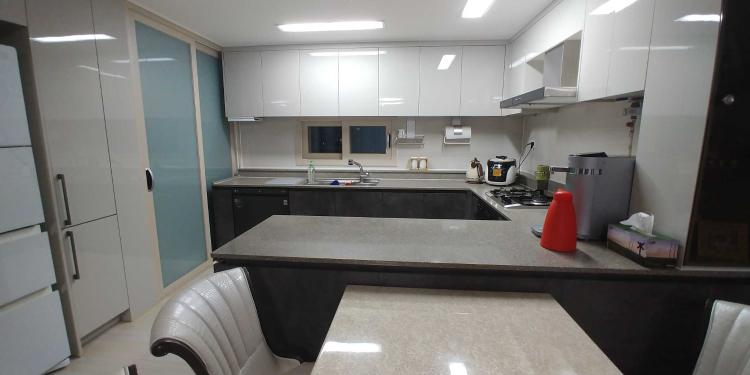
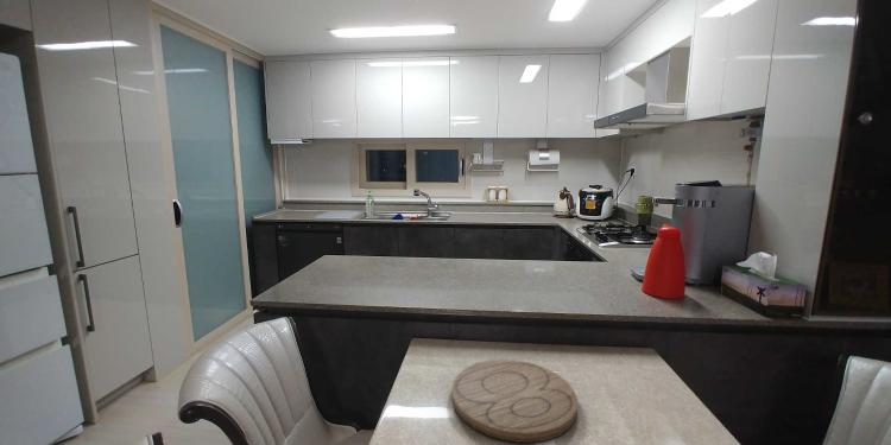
+ cutting board [450,358,579,444]
